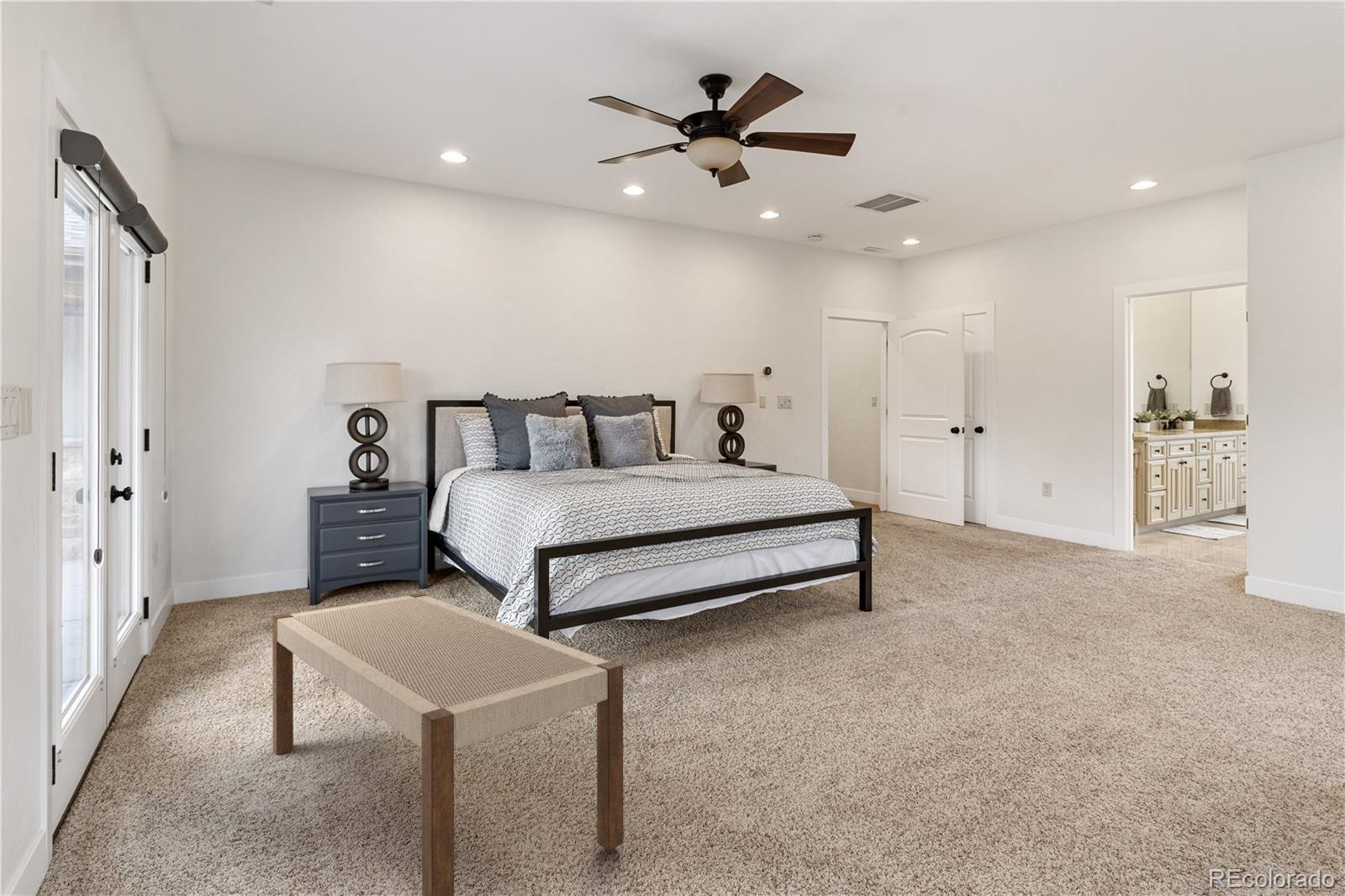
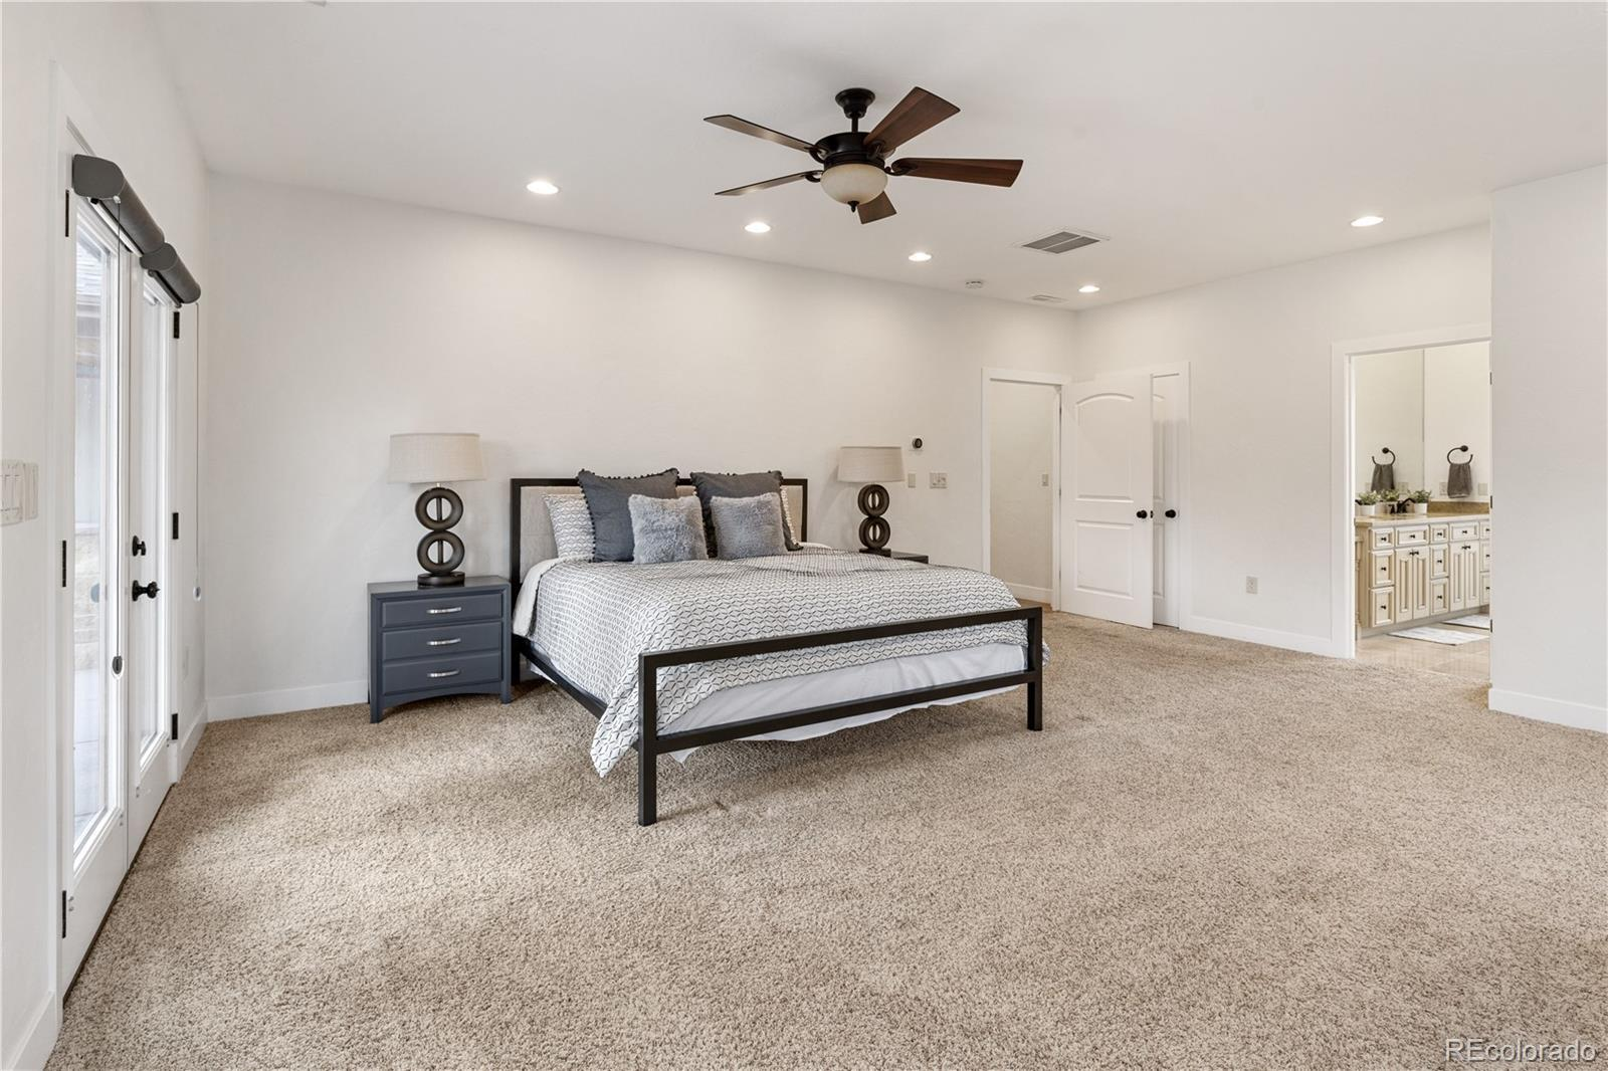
- bench [272,593,625,896]
